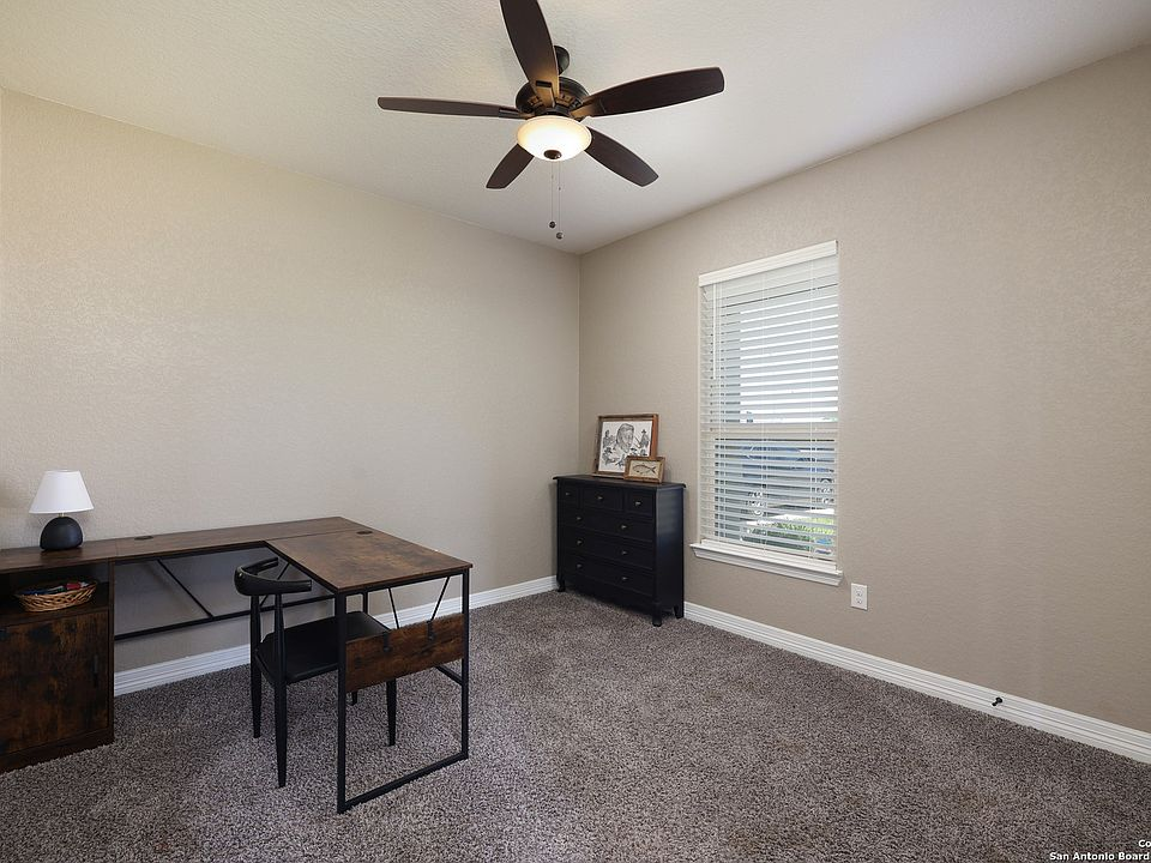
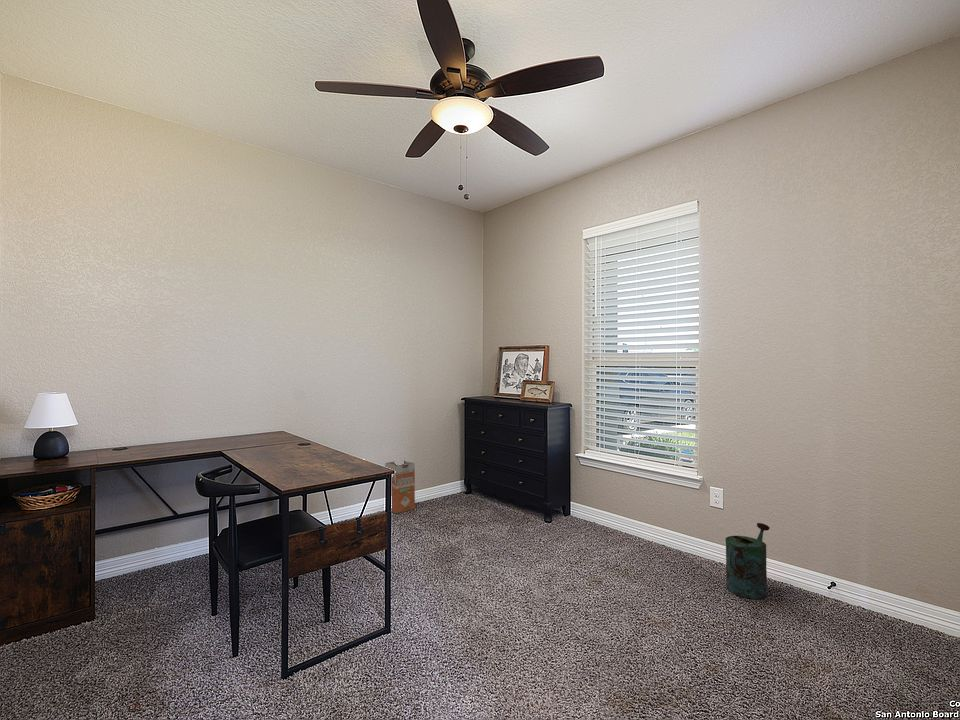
+ waste bin [384,459,416,515]
+ watering can [724,522,771,600]
